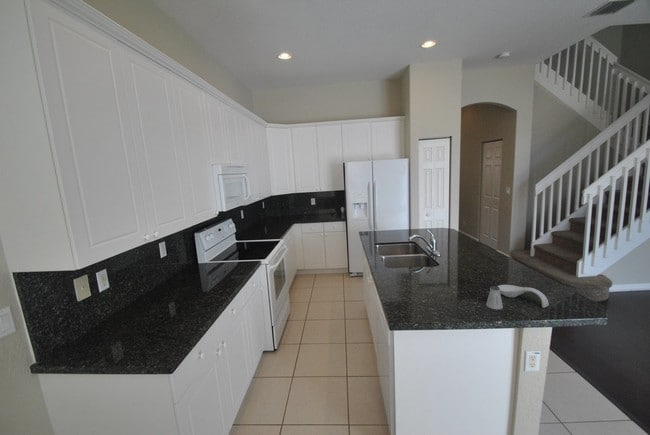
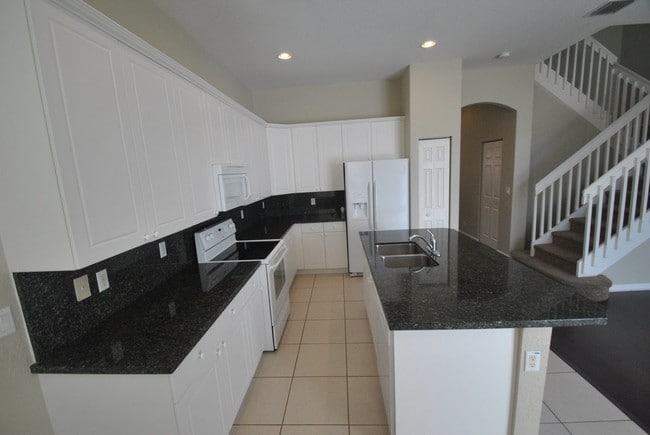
- spoon rest [497,284,550,309]
- saltshaker [485,285,504,310]
